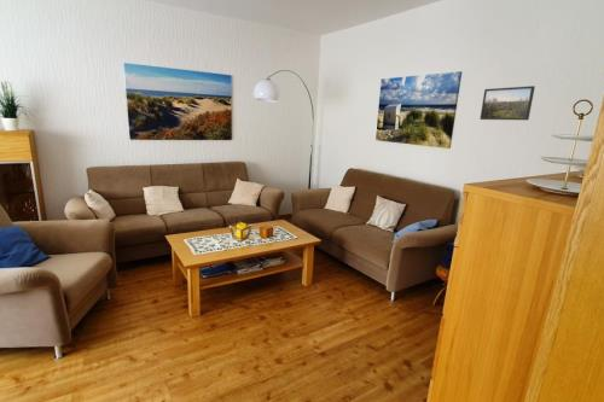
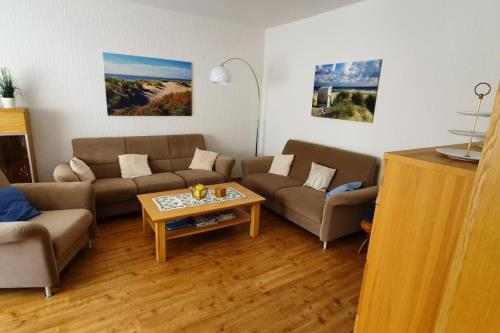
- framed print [480,85,536,121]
